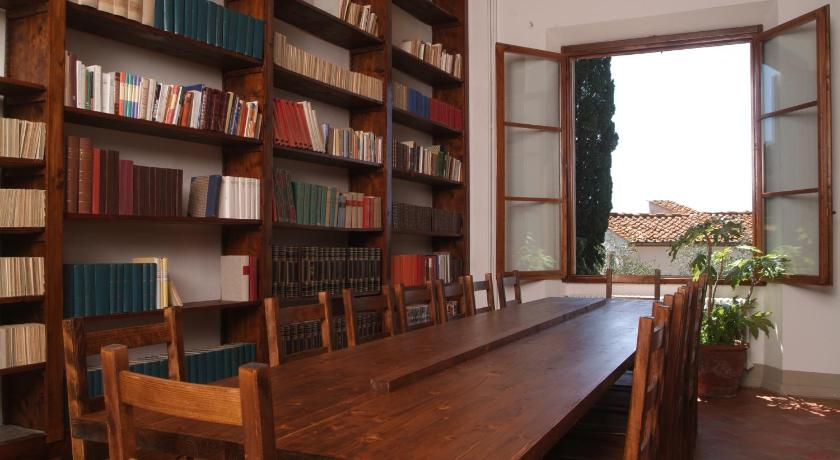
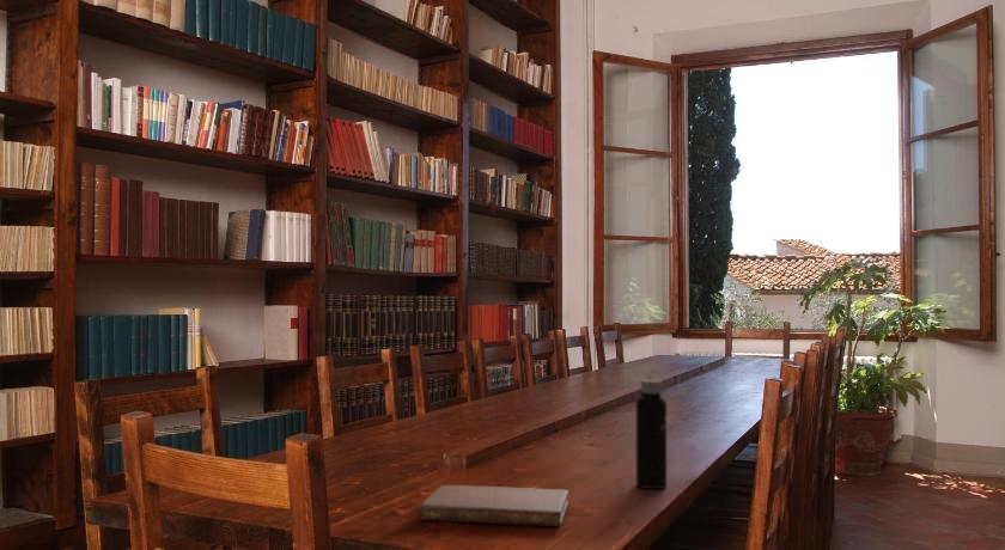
+ notebook [419,484,570,527]
+ water bottle [635,368,668,490]
